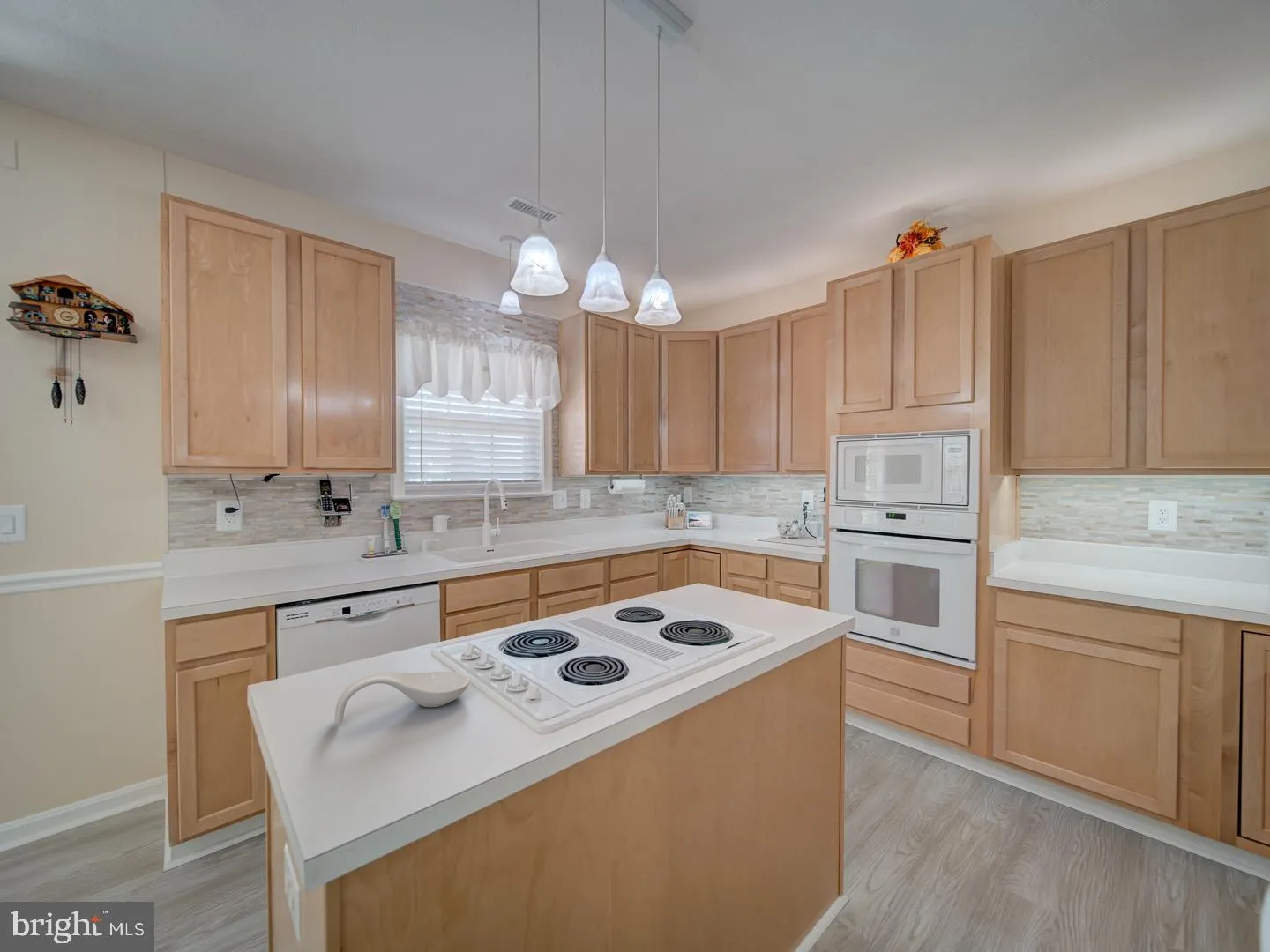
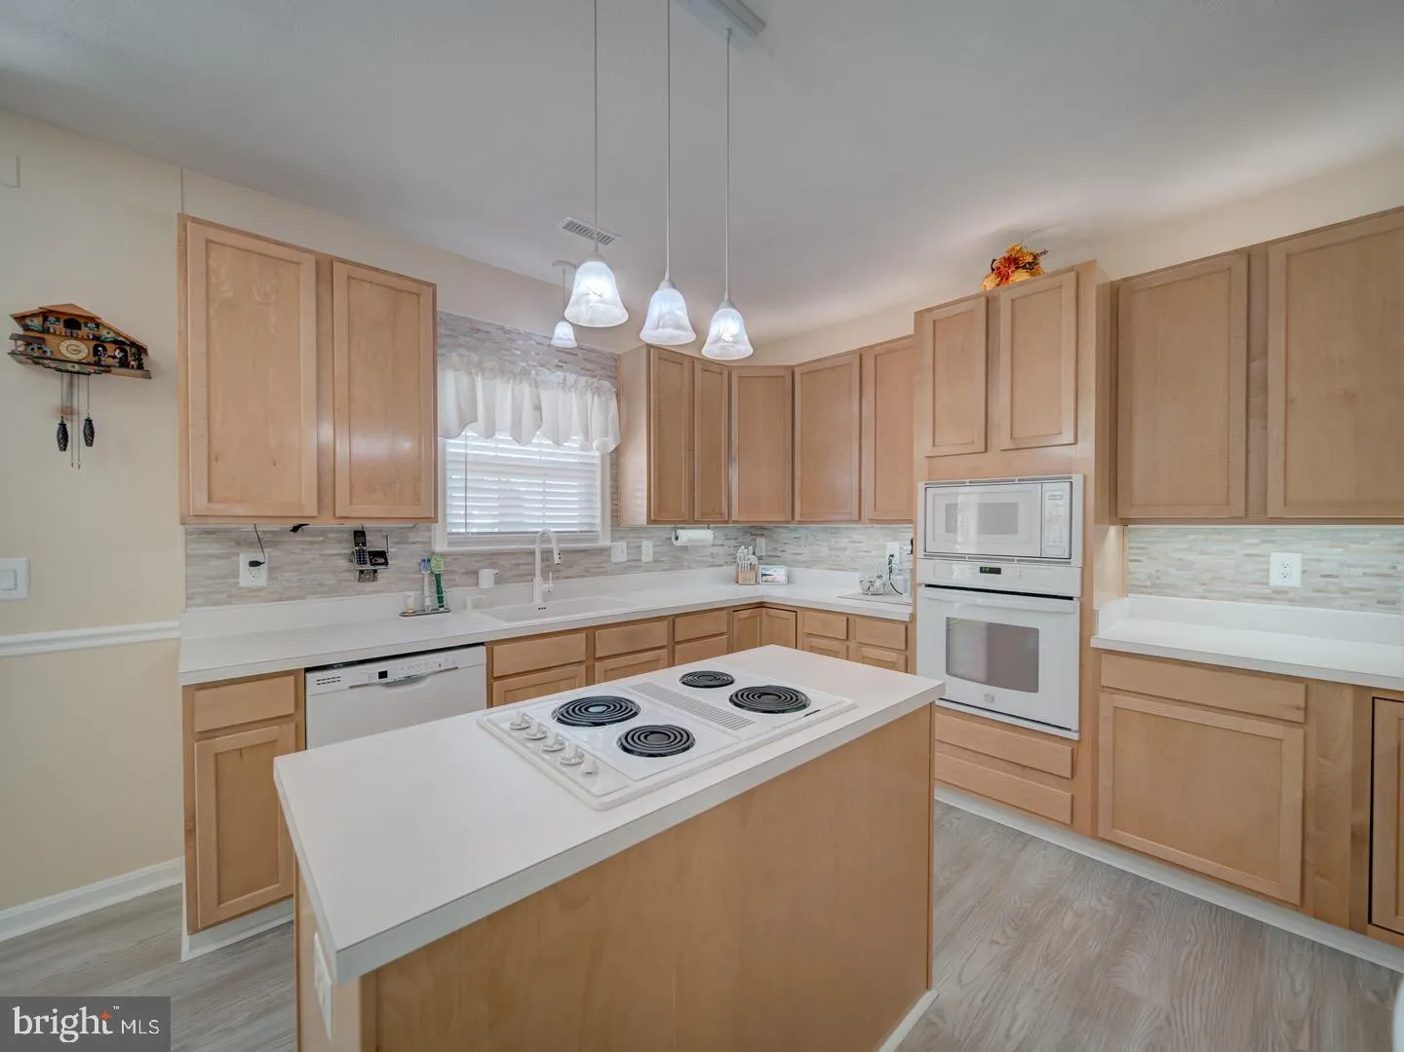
- spoon rest [334,671,470,725]
